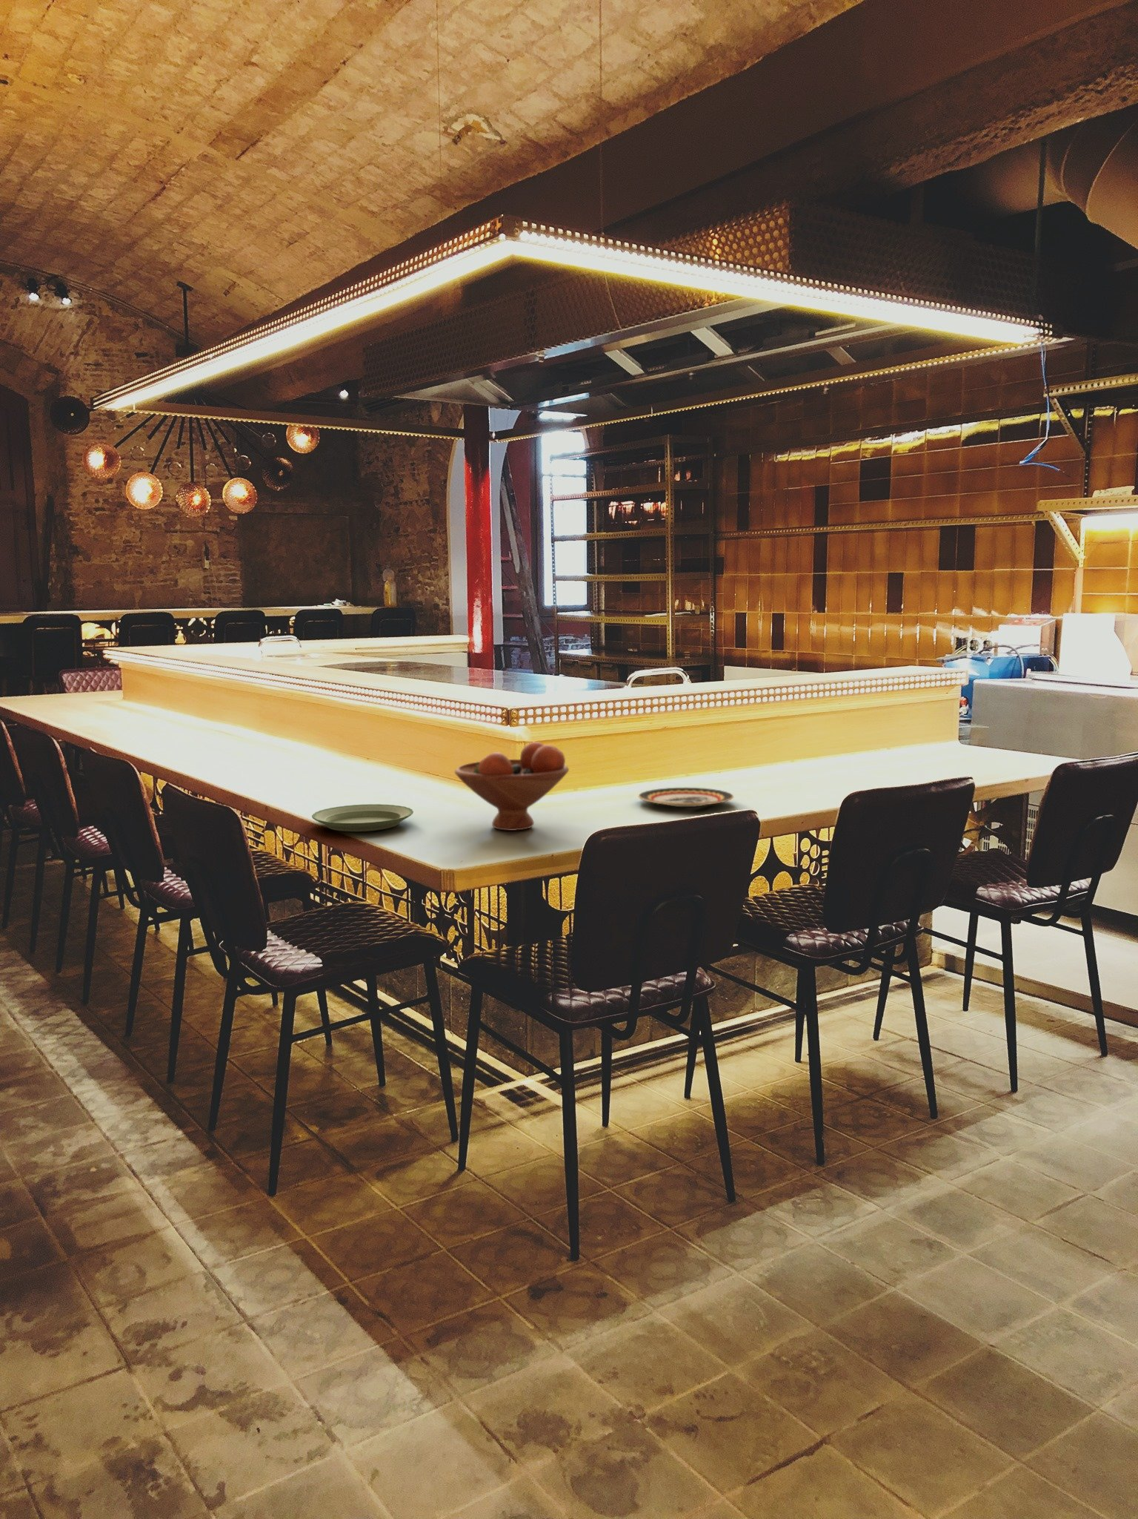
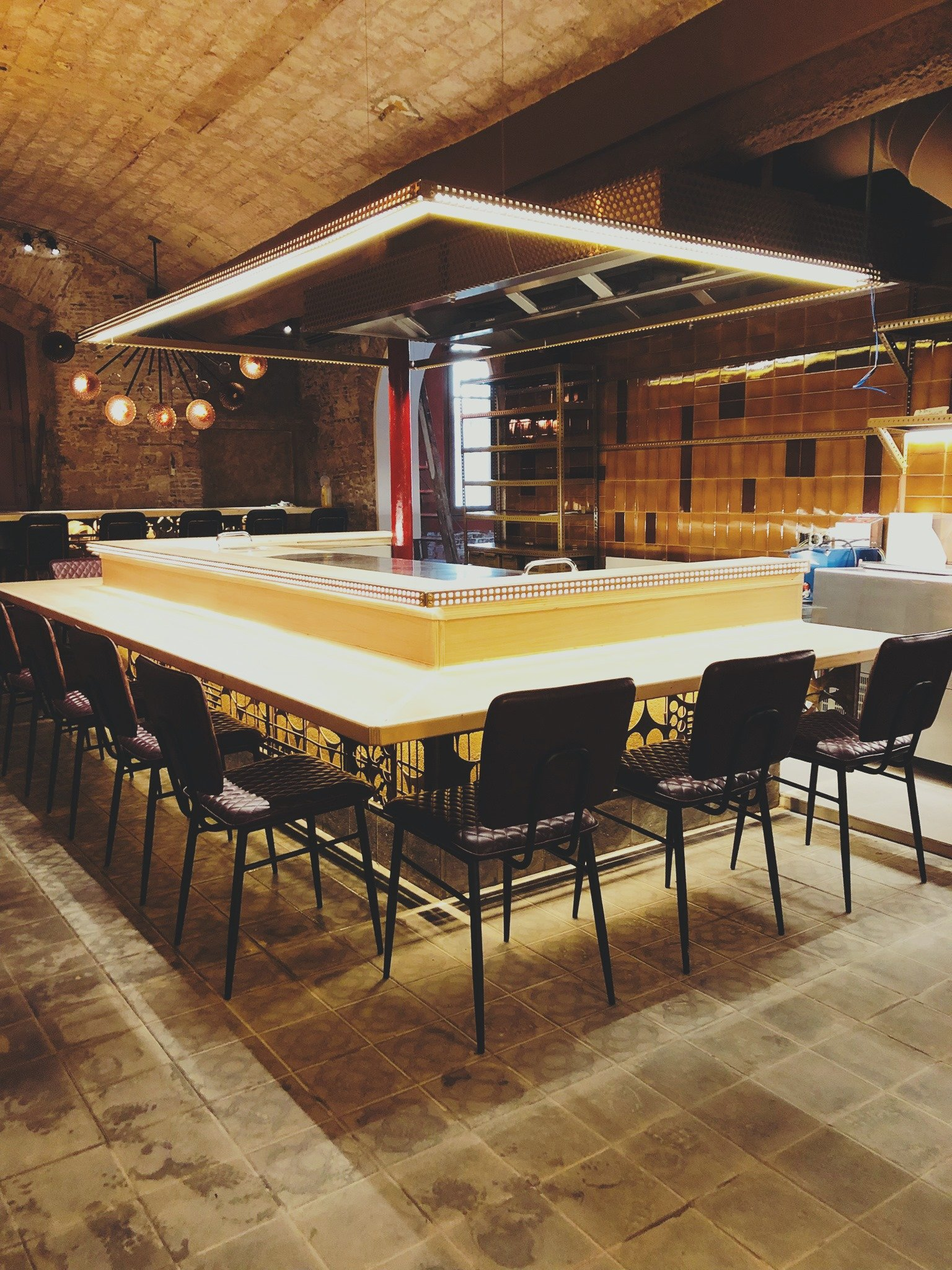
- plate [311,804,414,832]
- fruit bowl [454,740,570,831]
- plate [637,787,734,807]
